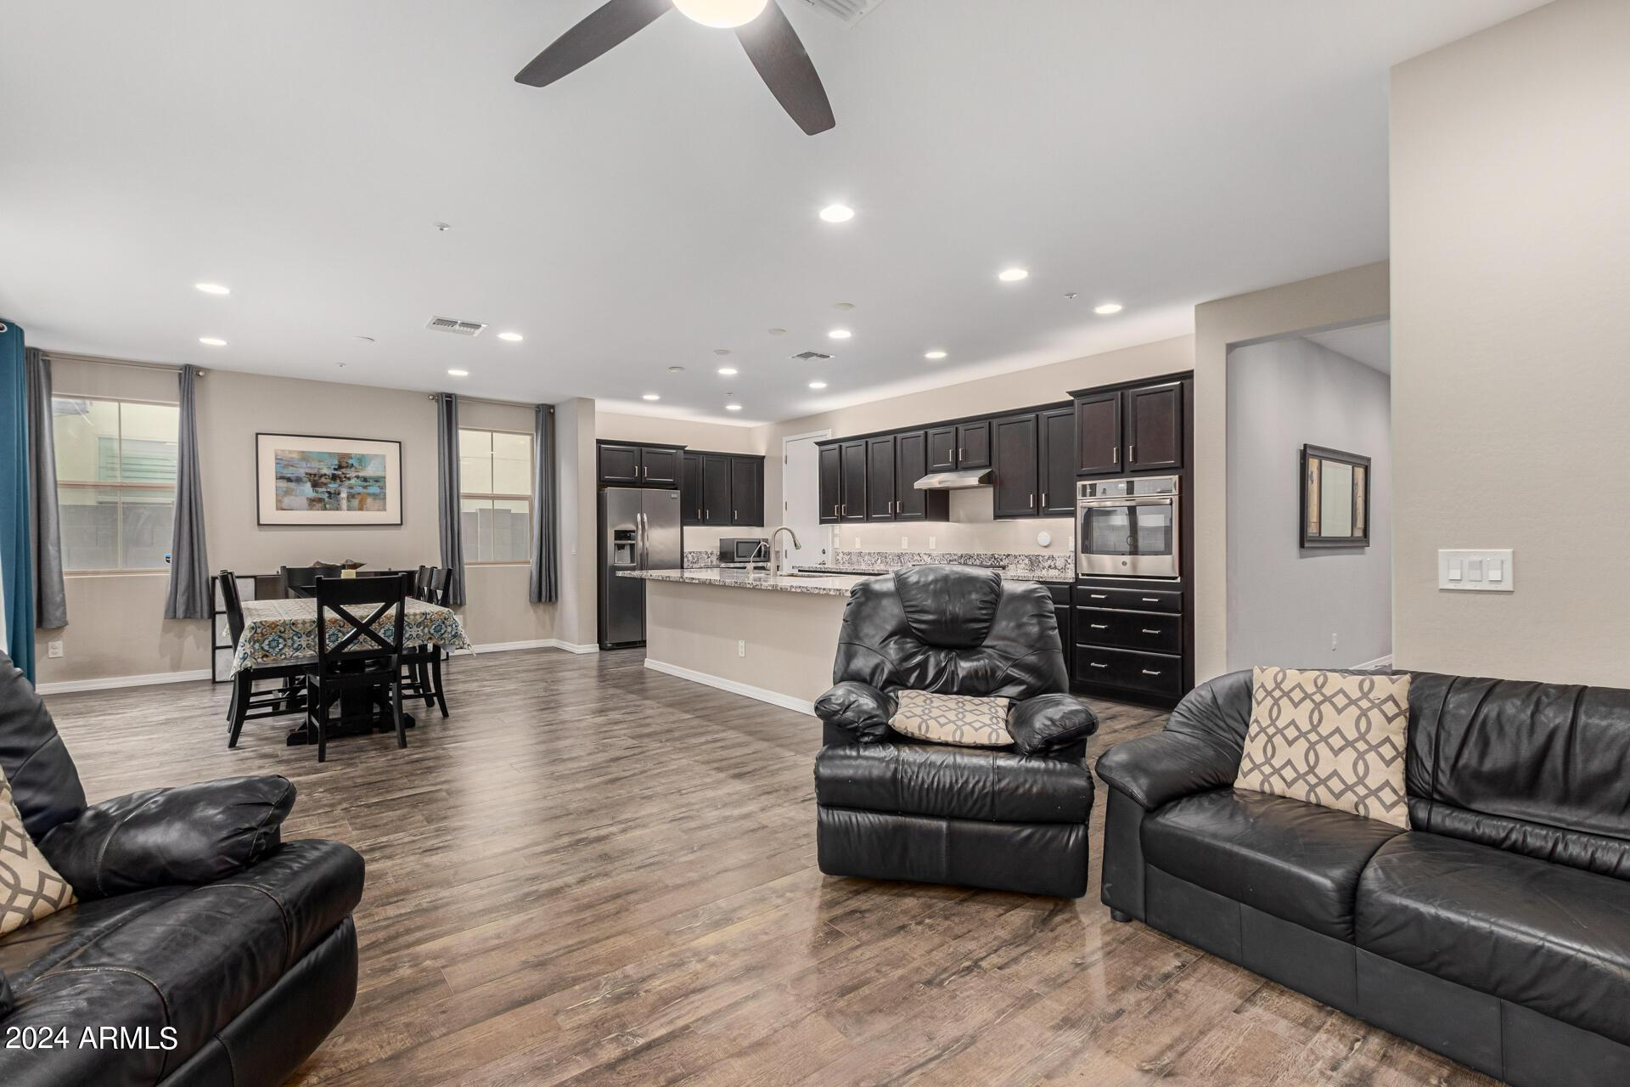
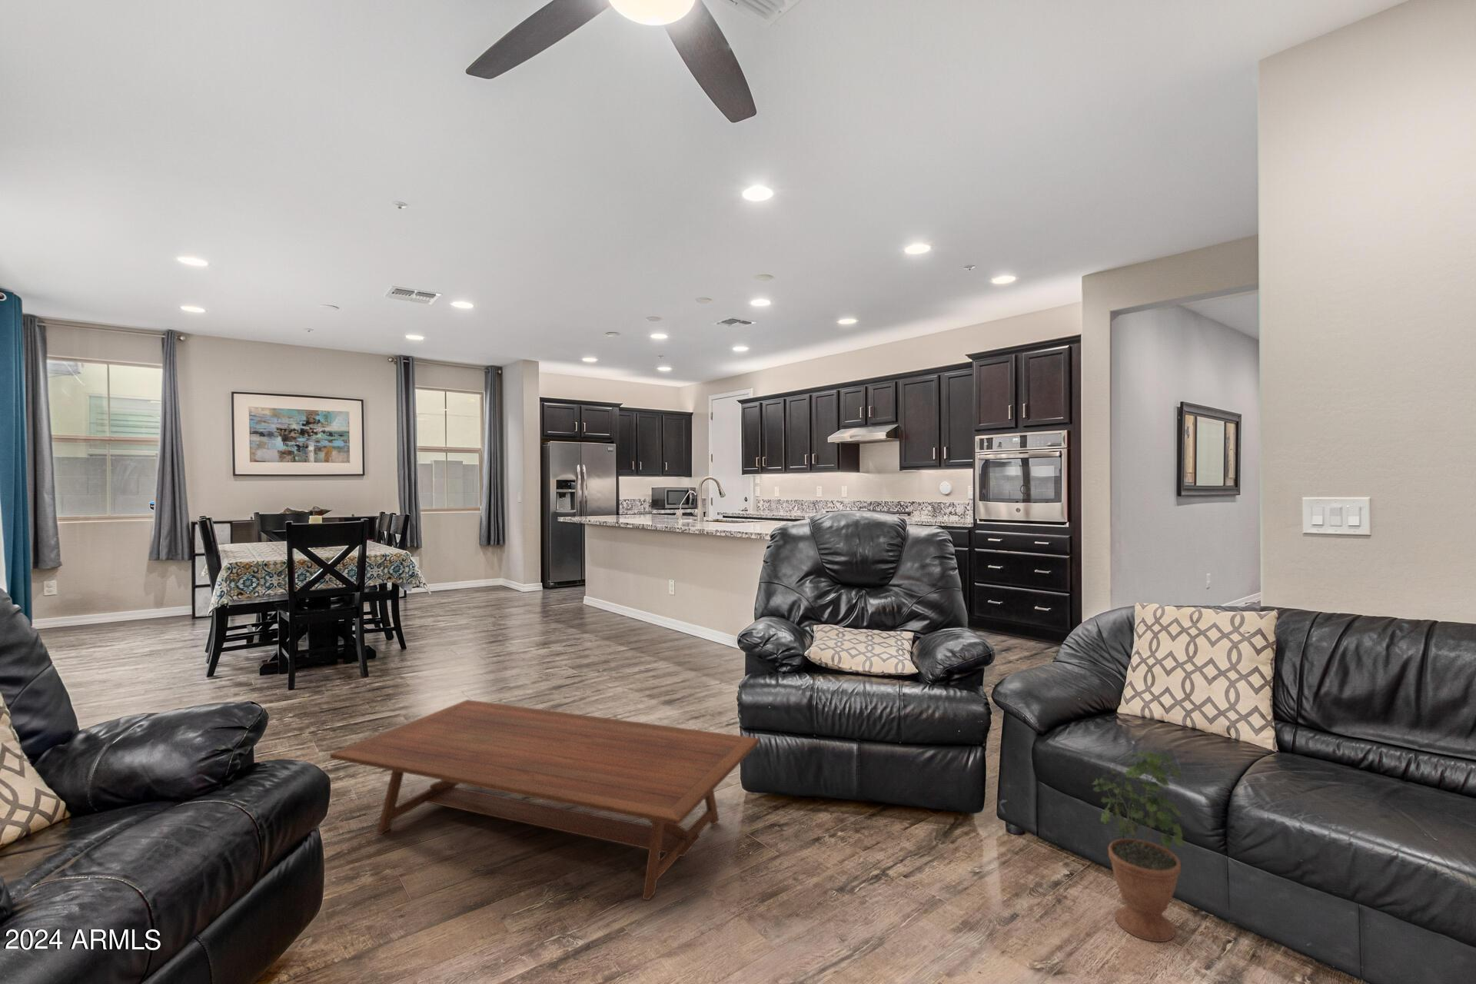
+ potted plant [1092,739,1185,942]
+ coffee table [329,698,761,901]
